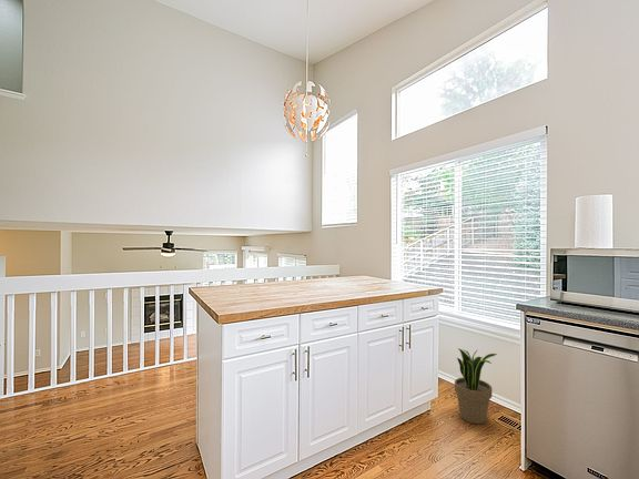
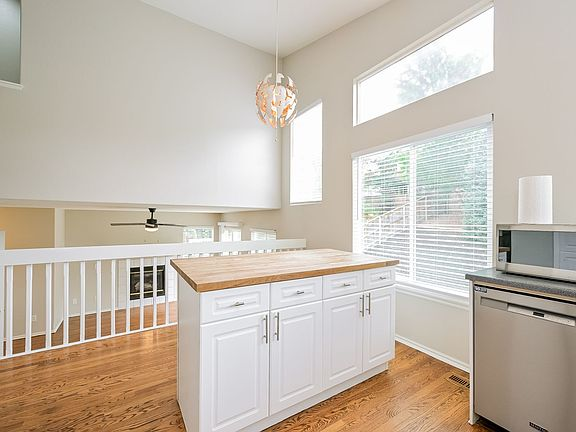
- potted plant [454,347,498,425]
